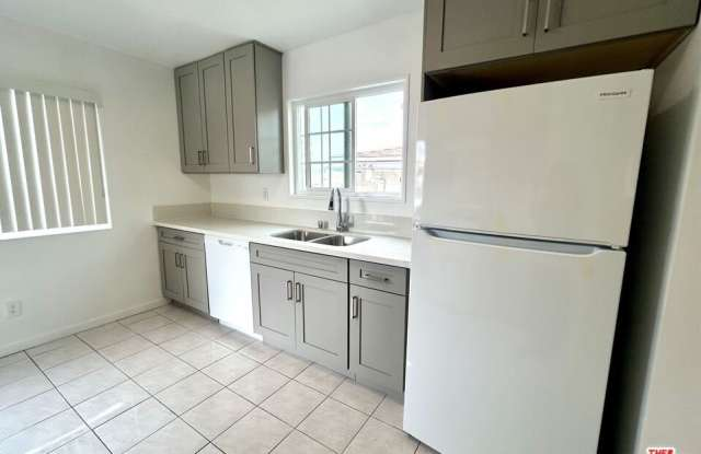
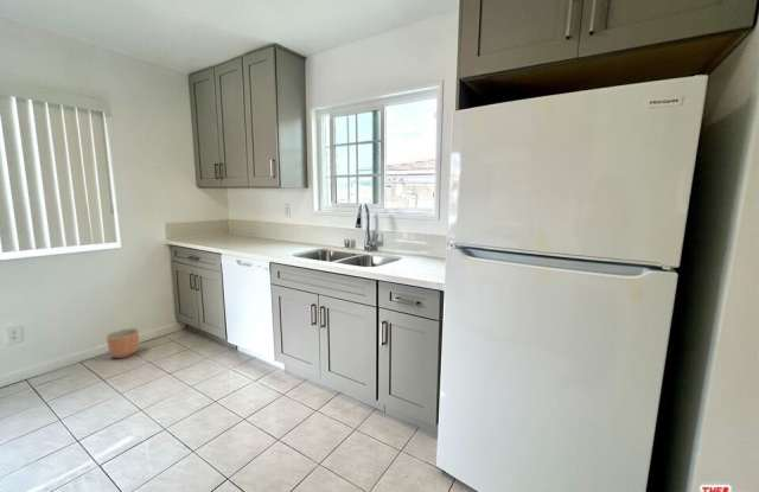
+ planter [106,327,140,359]
